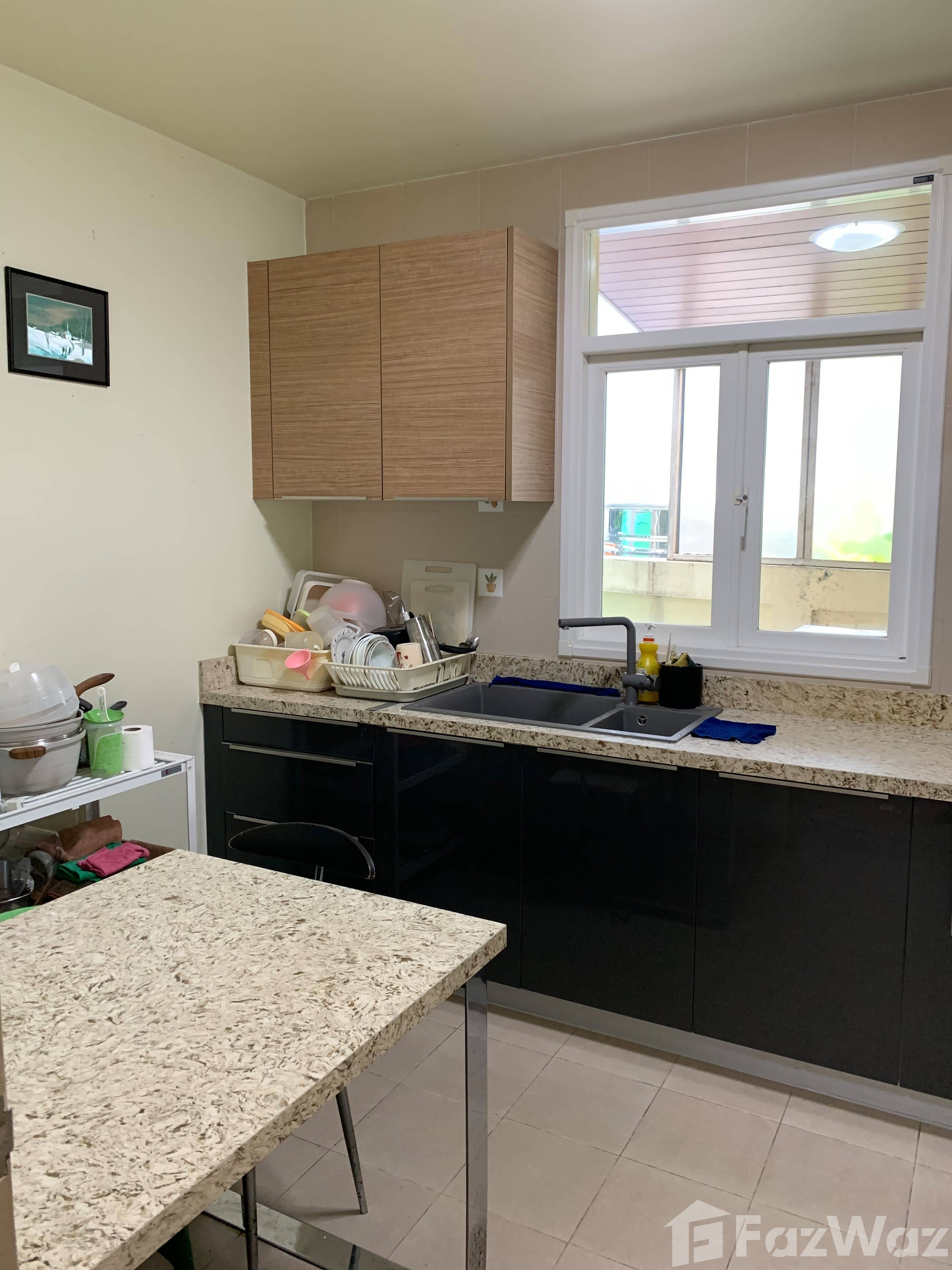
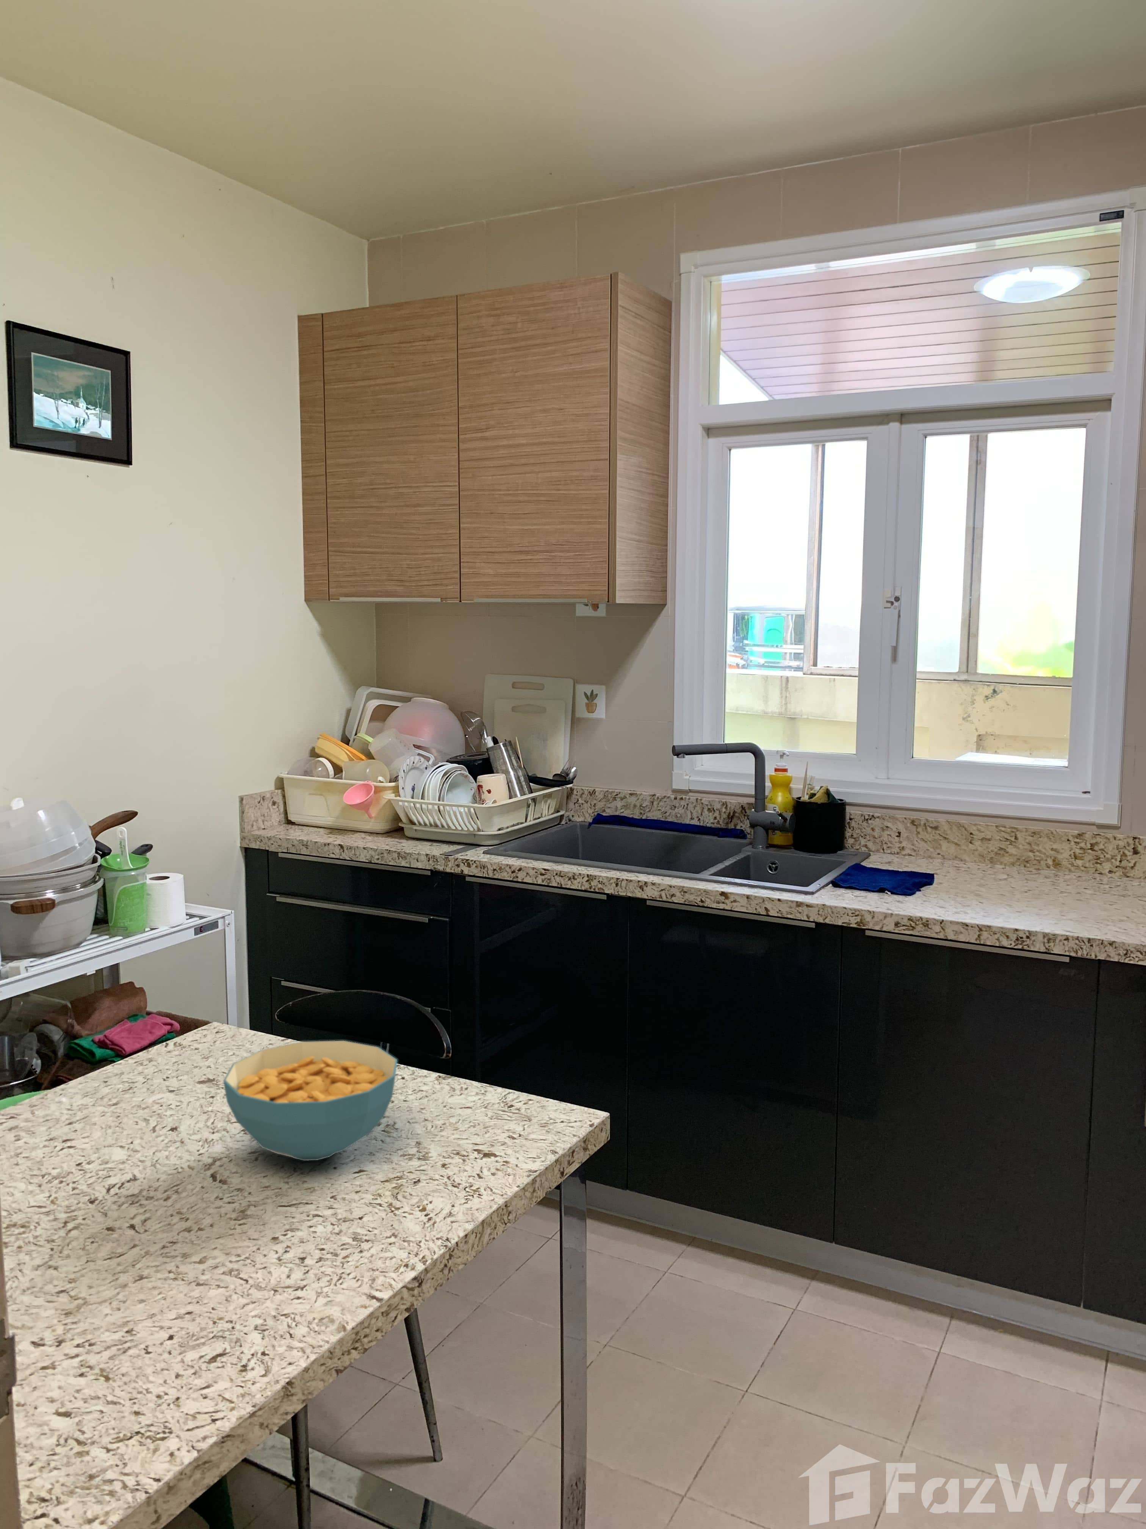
+ cereal bowl [223,1040,398,1161]
